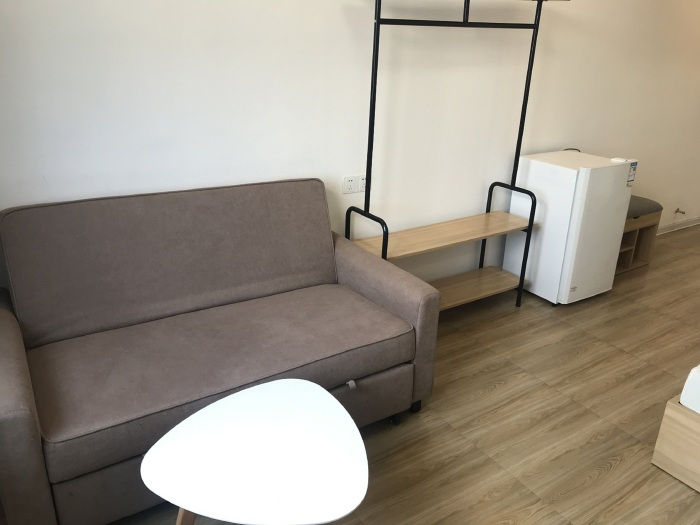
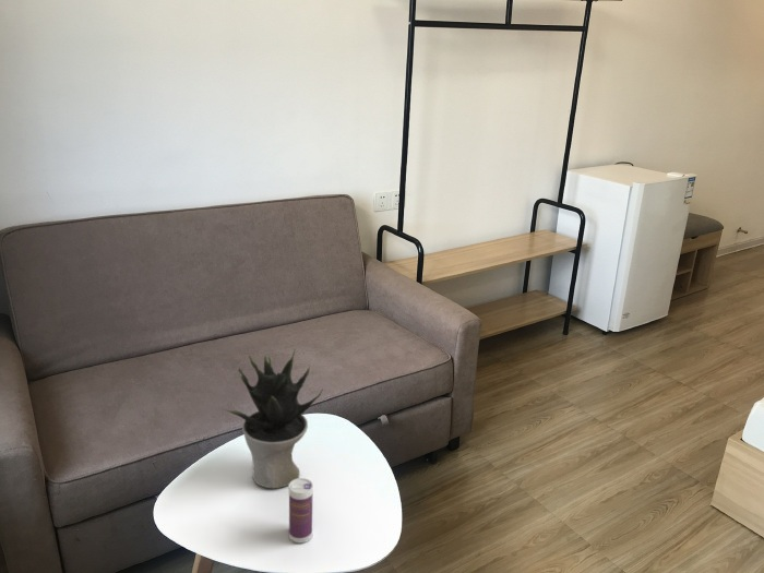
+ beverage can [288,477,314,544]
+ potted plant [223,347,324,489]
